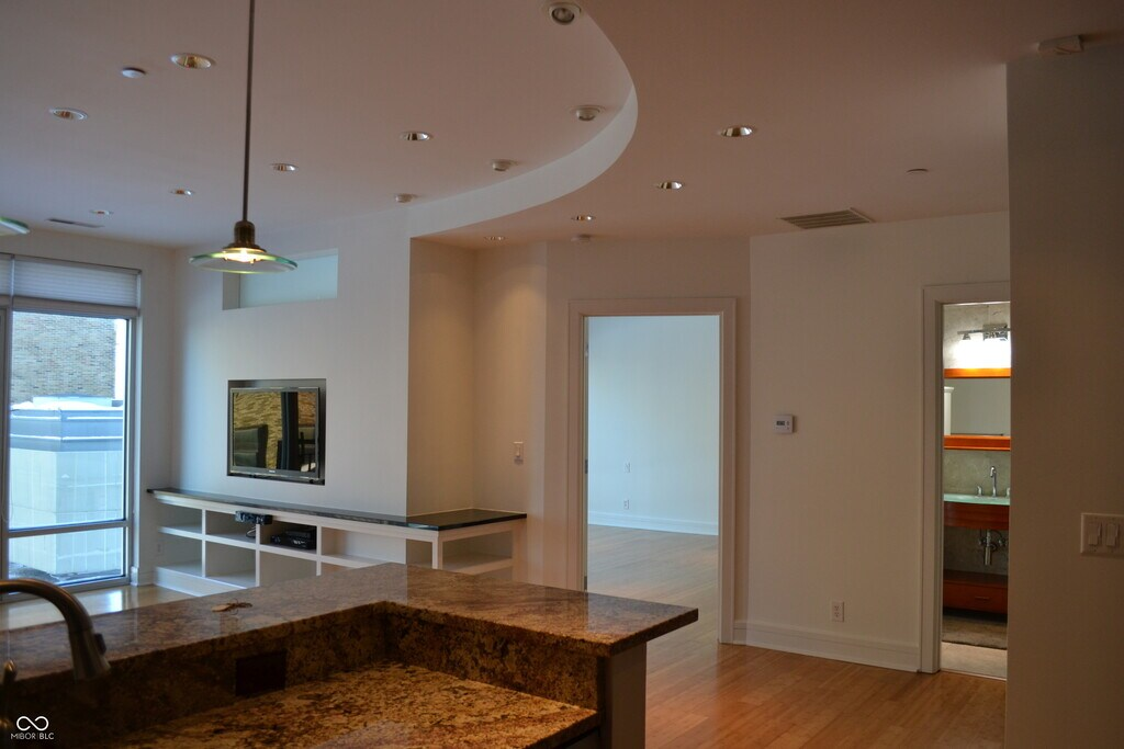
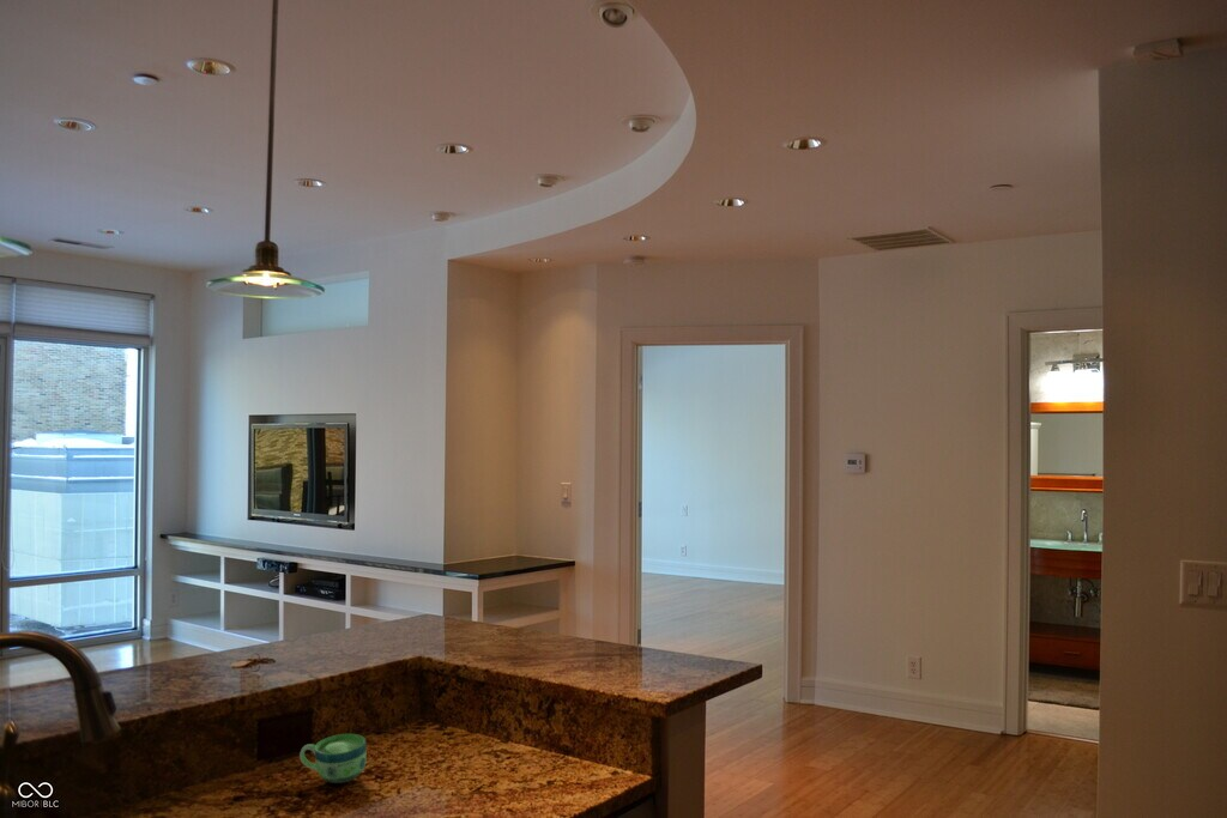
+ cup [298,733,368,784]
